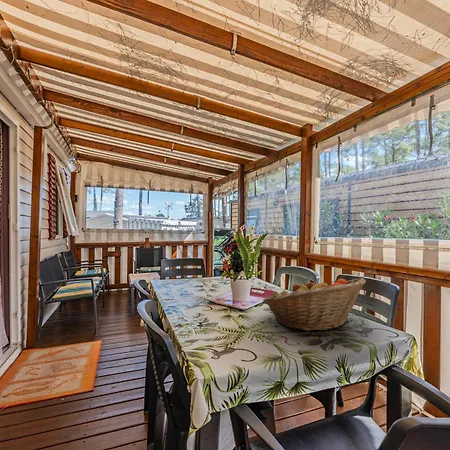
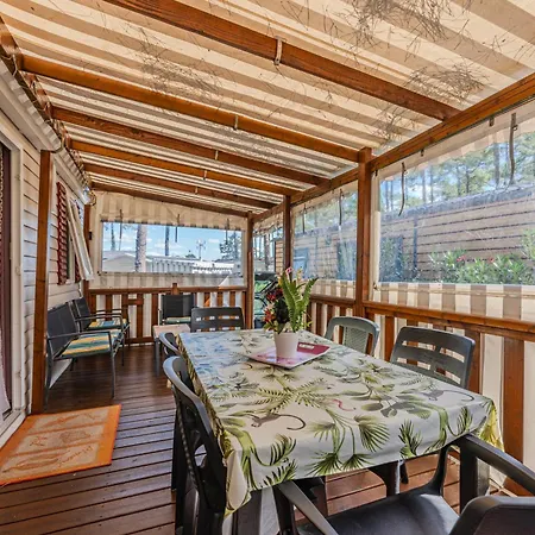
- fruit basket [262,277,367,332]
